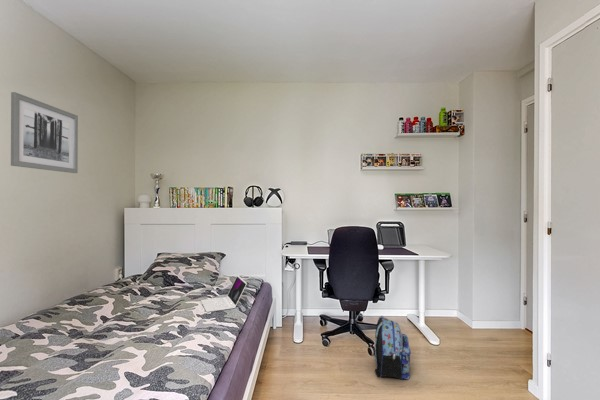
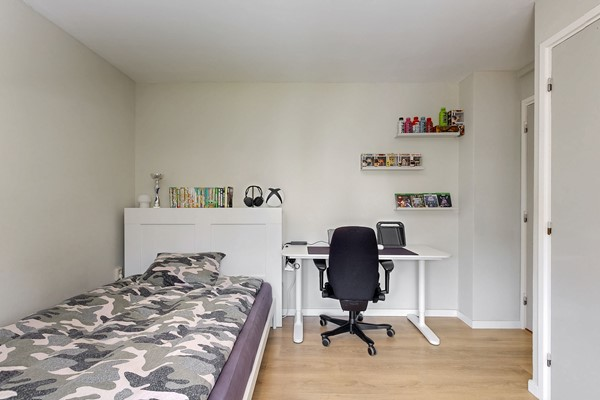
- laptop [200,274,248,313]
- backpack [373,315,412,380]
- wall art [10,91,79,174]
